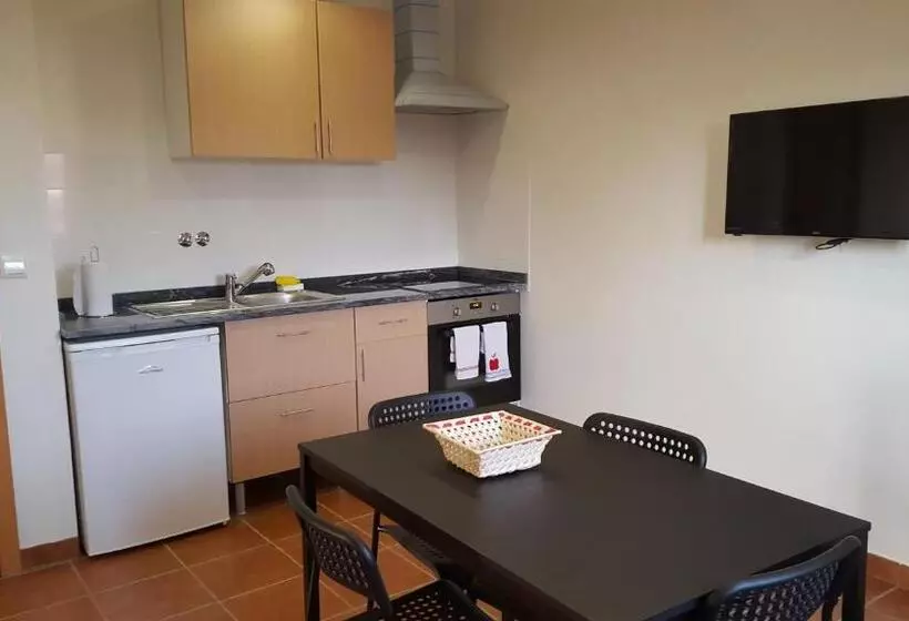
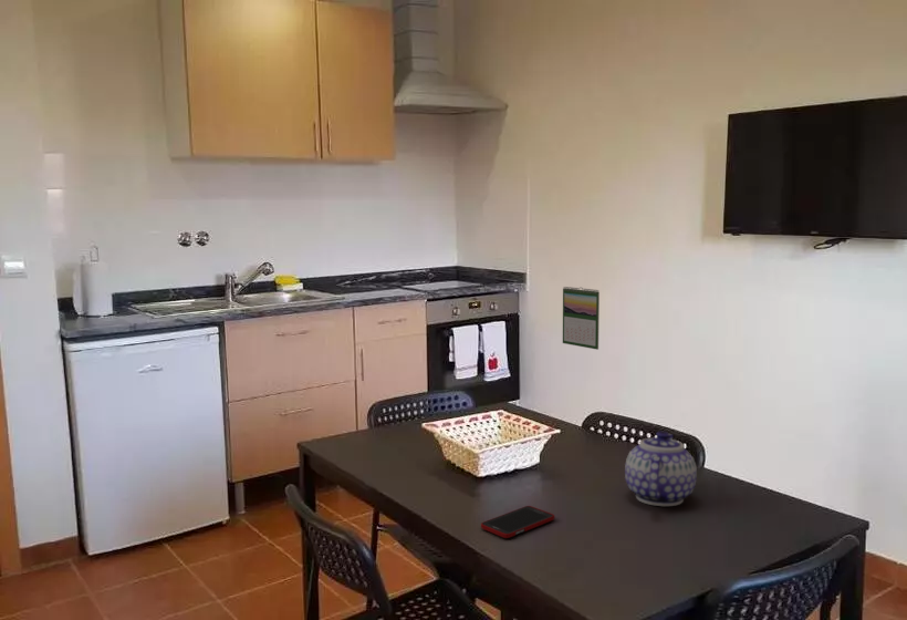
+ teapot [624,430,698,507]
+ cell phone [480,505,555,539]
+ calendar [562,286,601,351]
